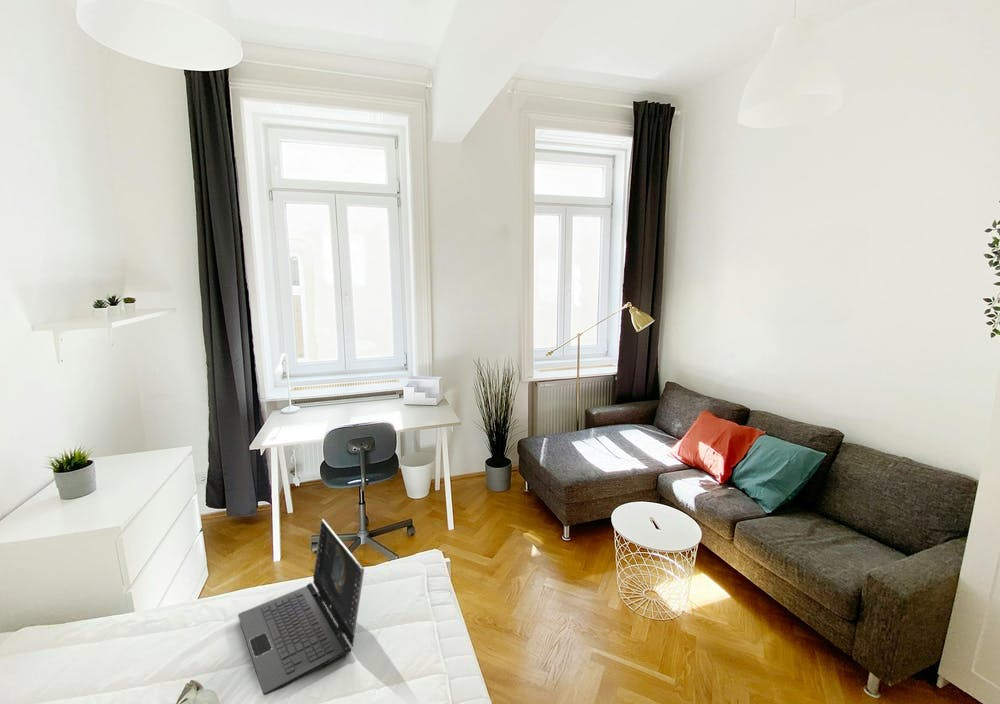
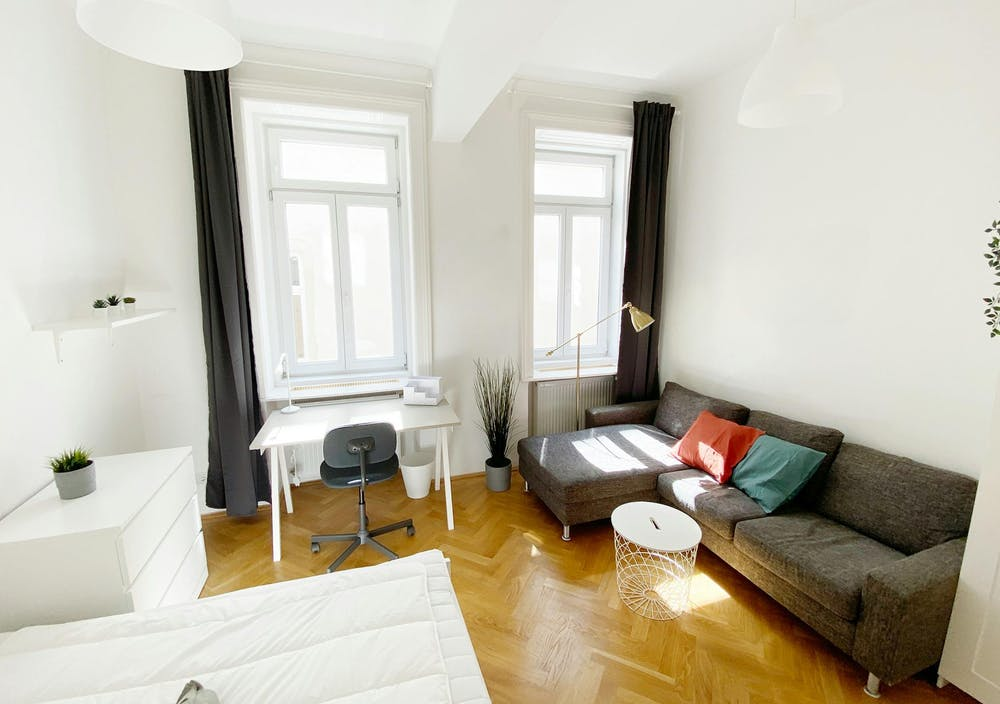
- laptop [237,518,365,696]
